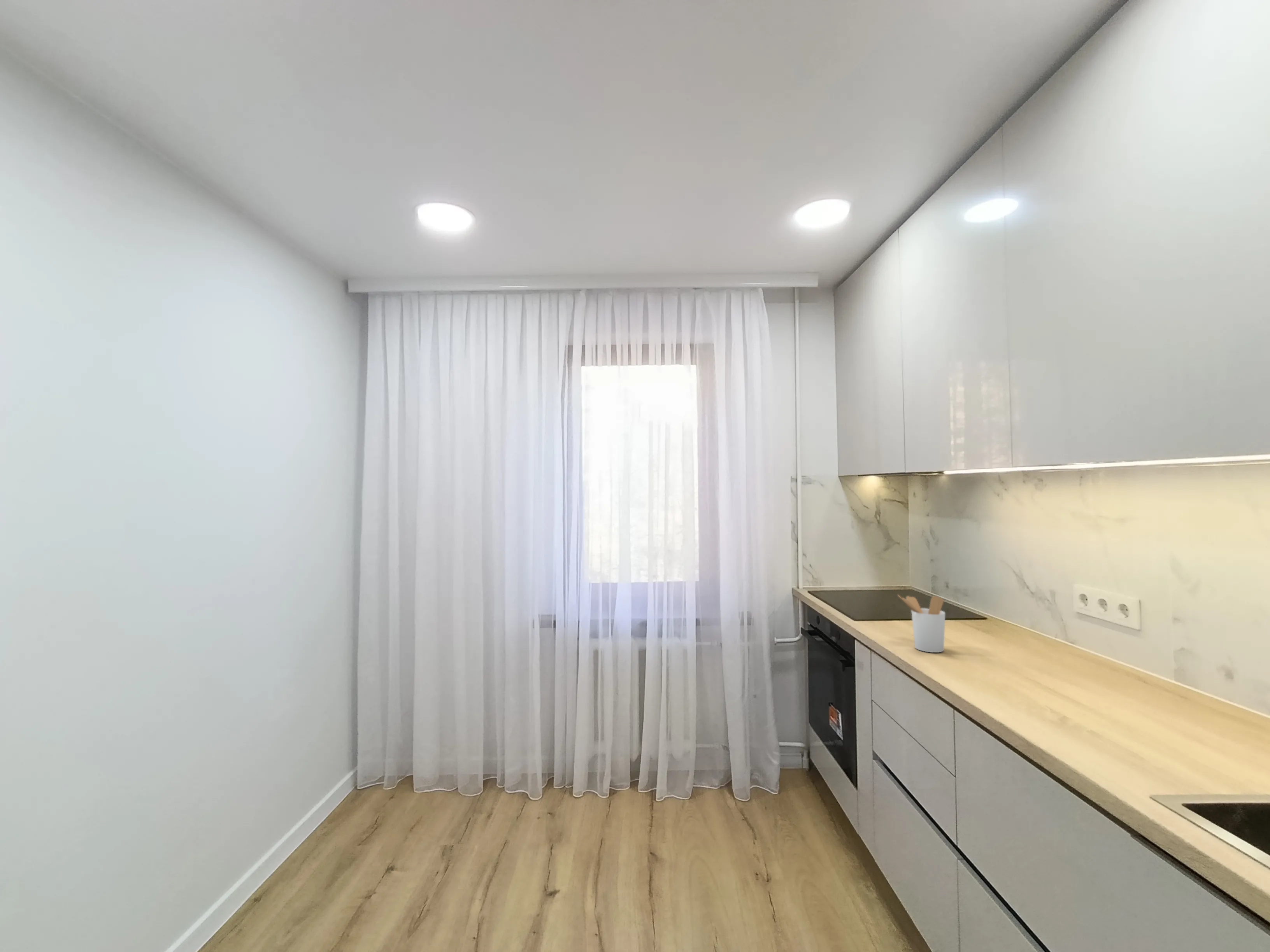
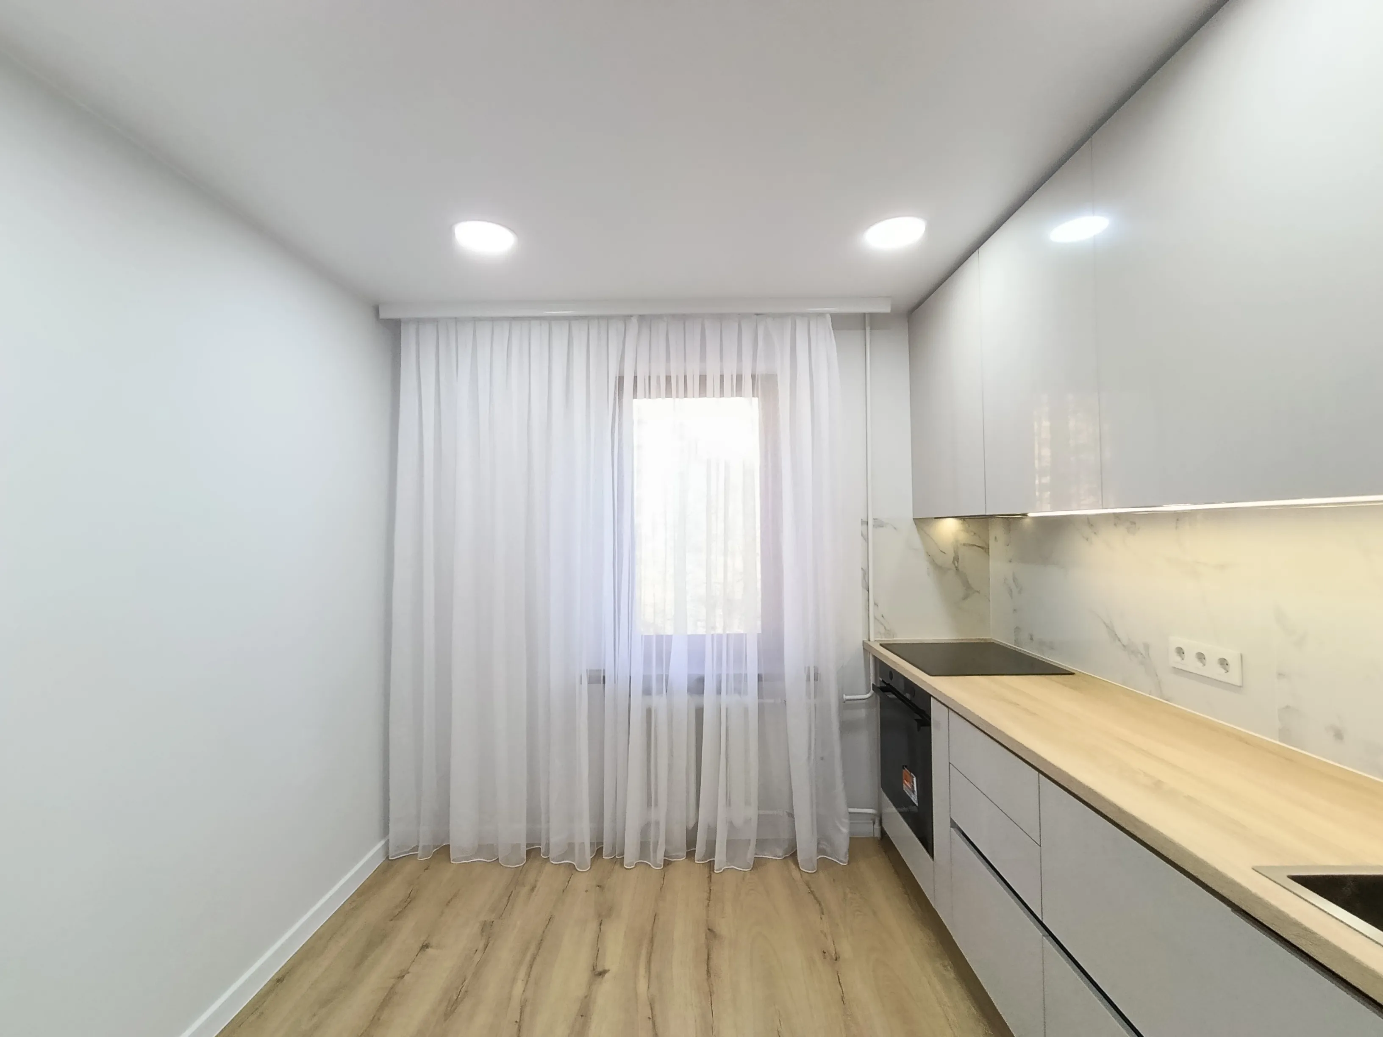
- utensil holder [897,594,945,653]
